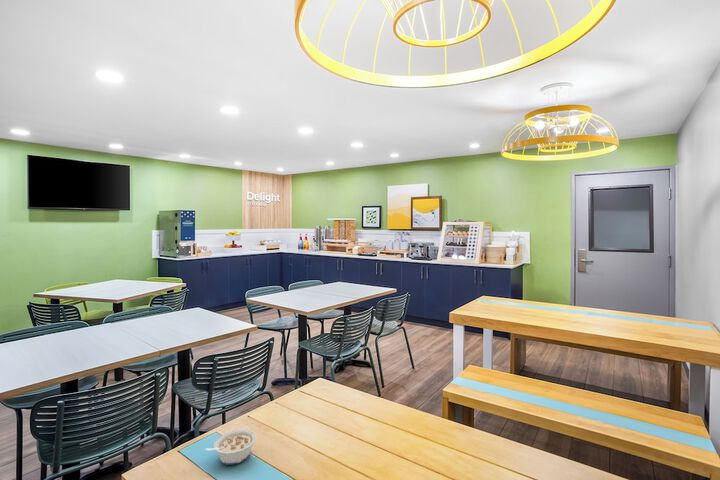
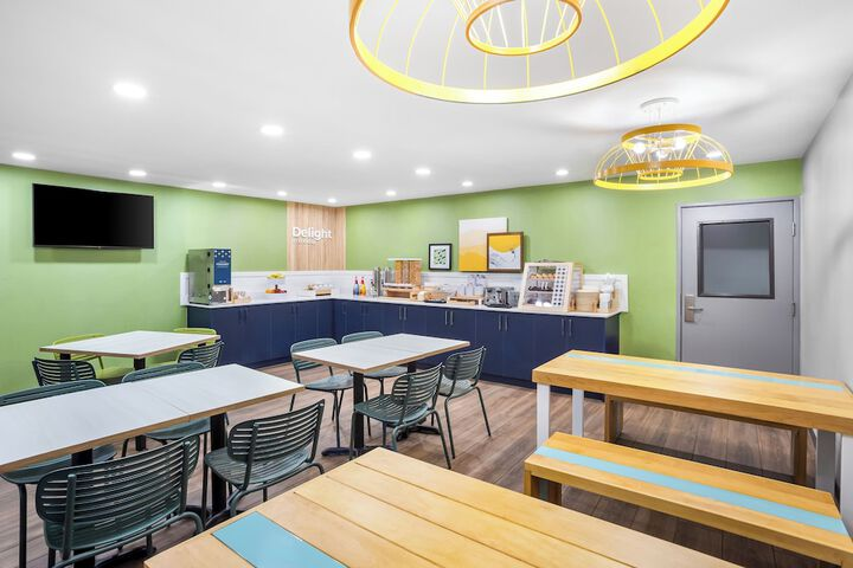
- legume [205,429,257,465]
